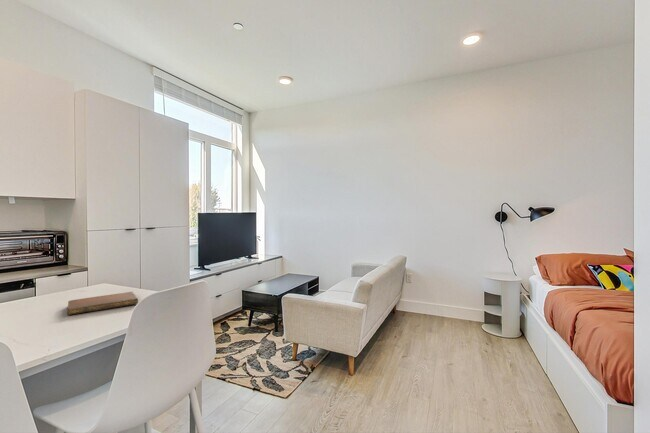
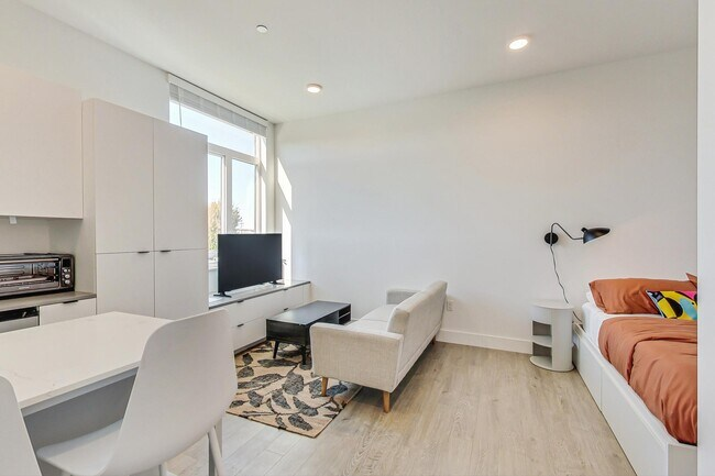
- notebook [66,291,139,316]
